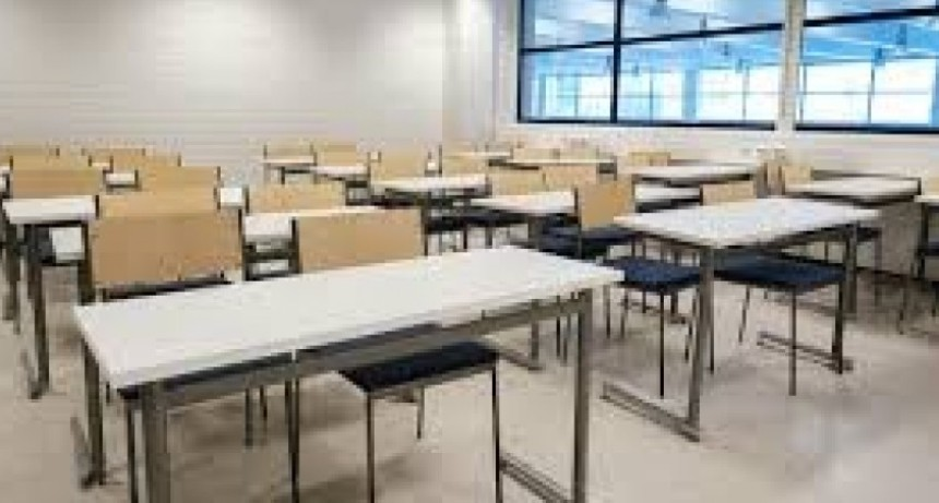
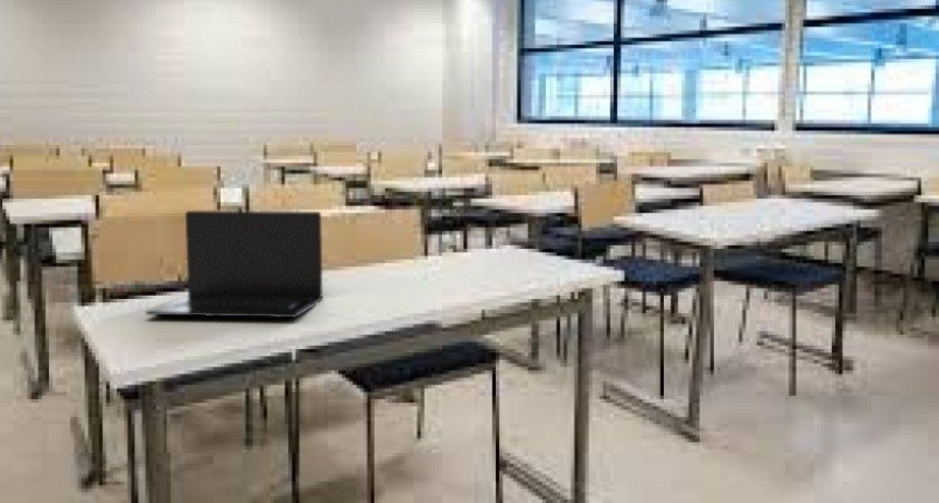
+ laptop [144,209,323,319]
